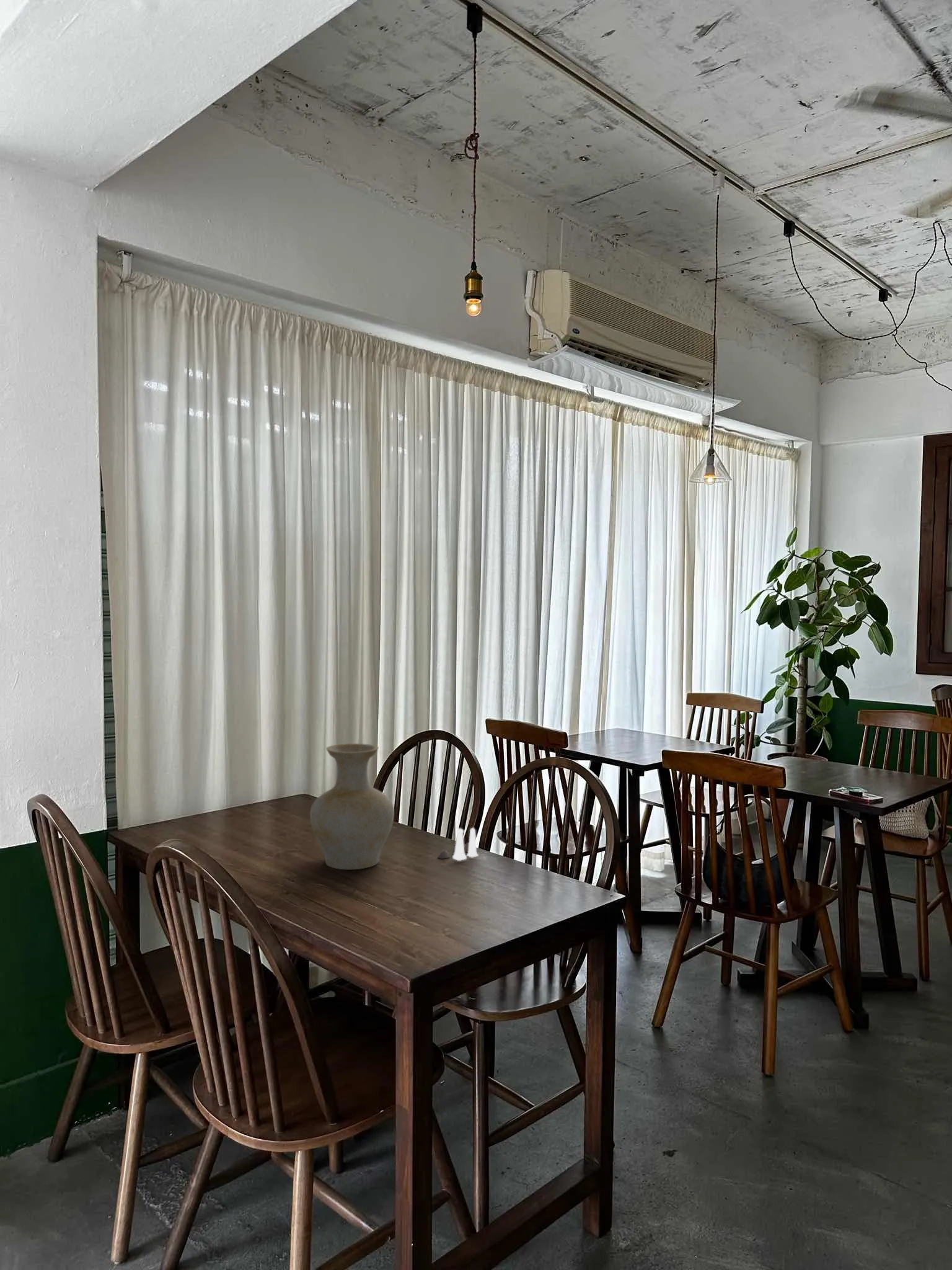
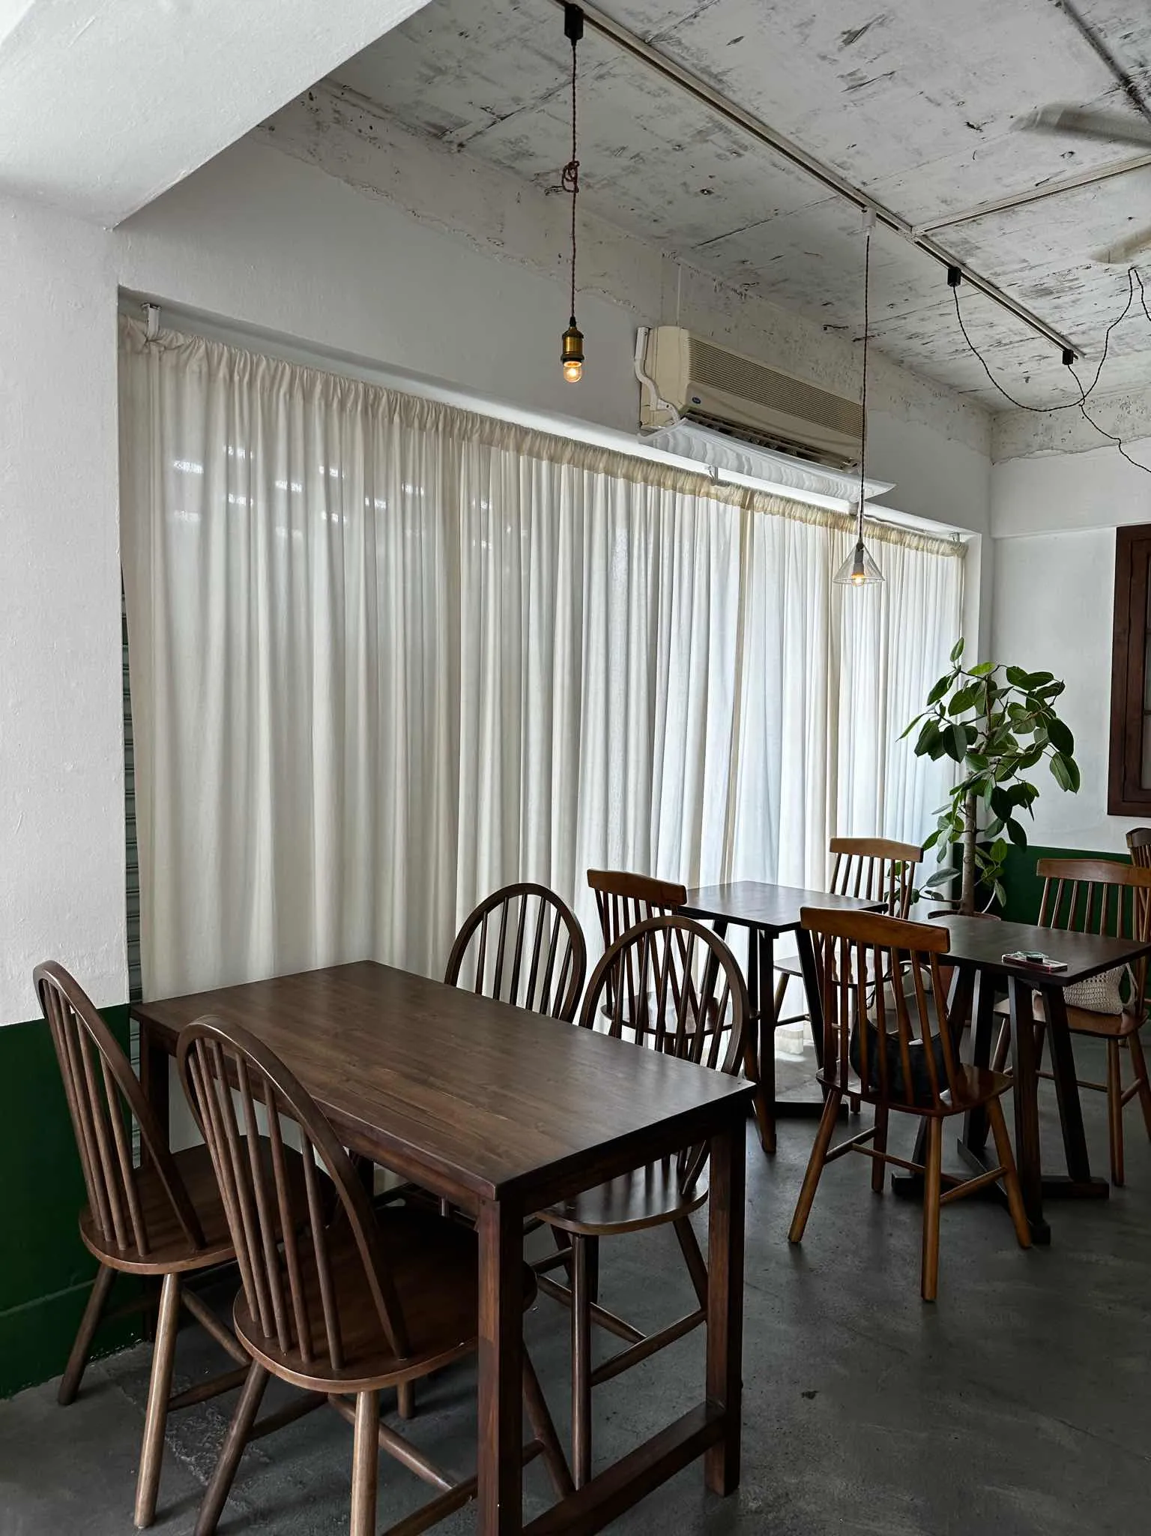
- vase [309,743,395,870]
- salt and pepper shaker set [438,827,479,861]
